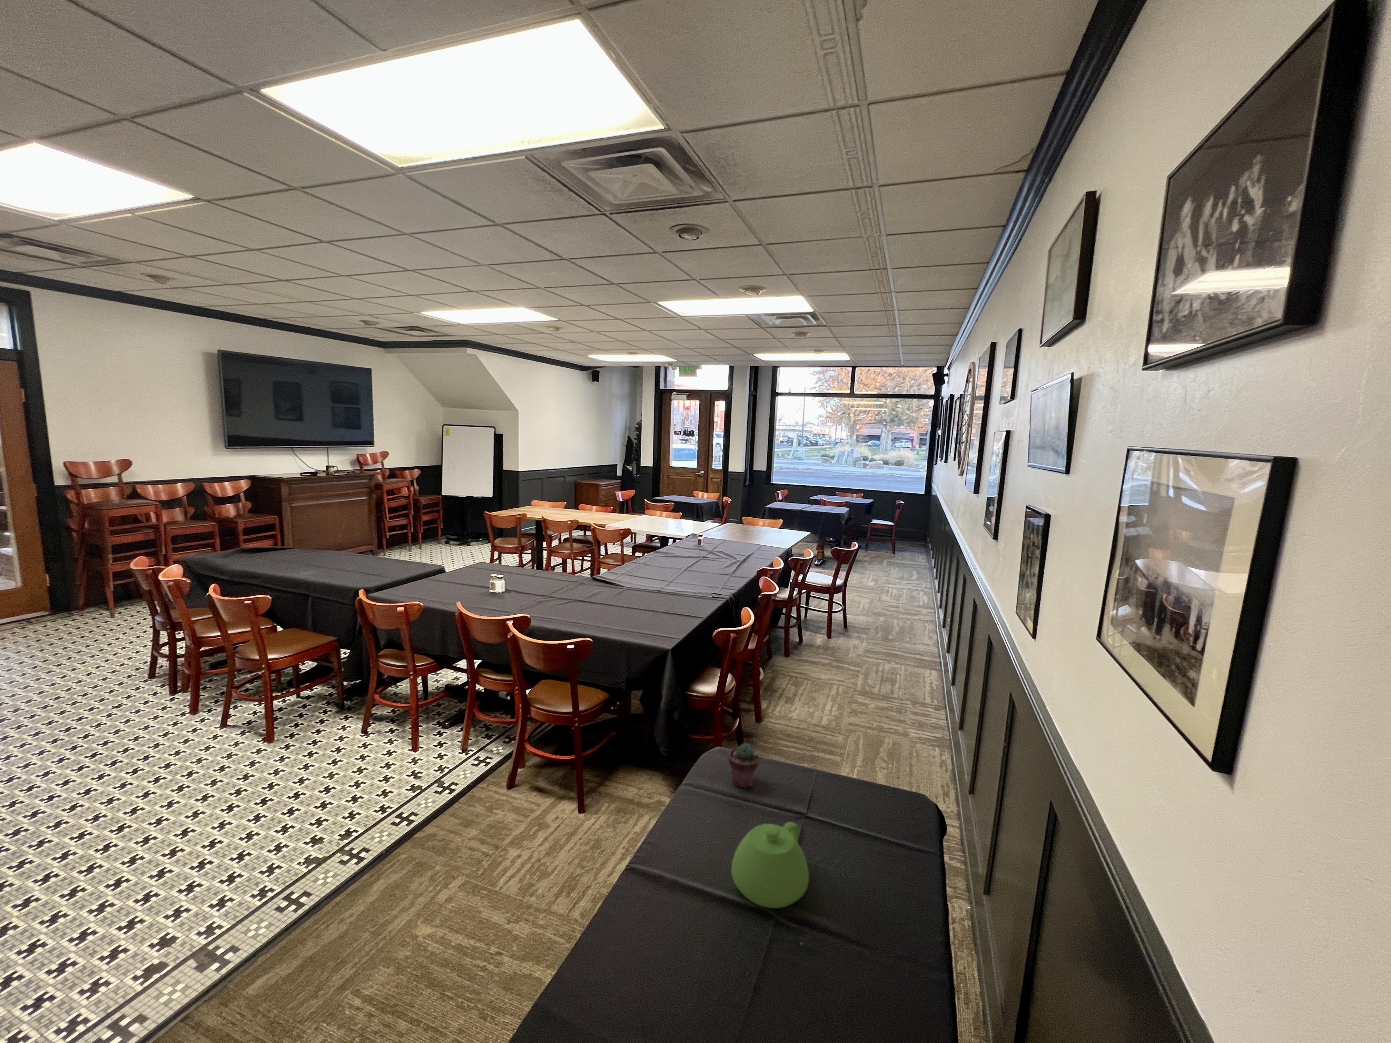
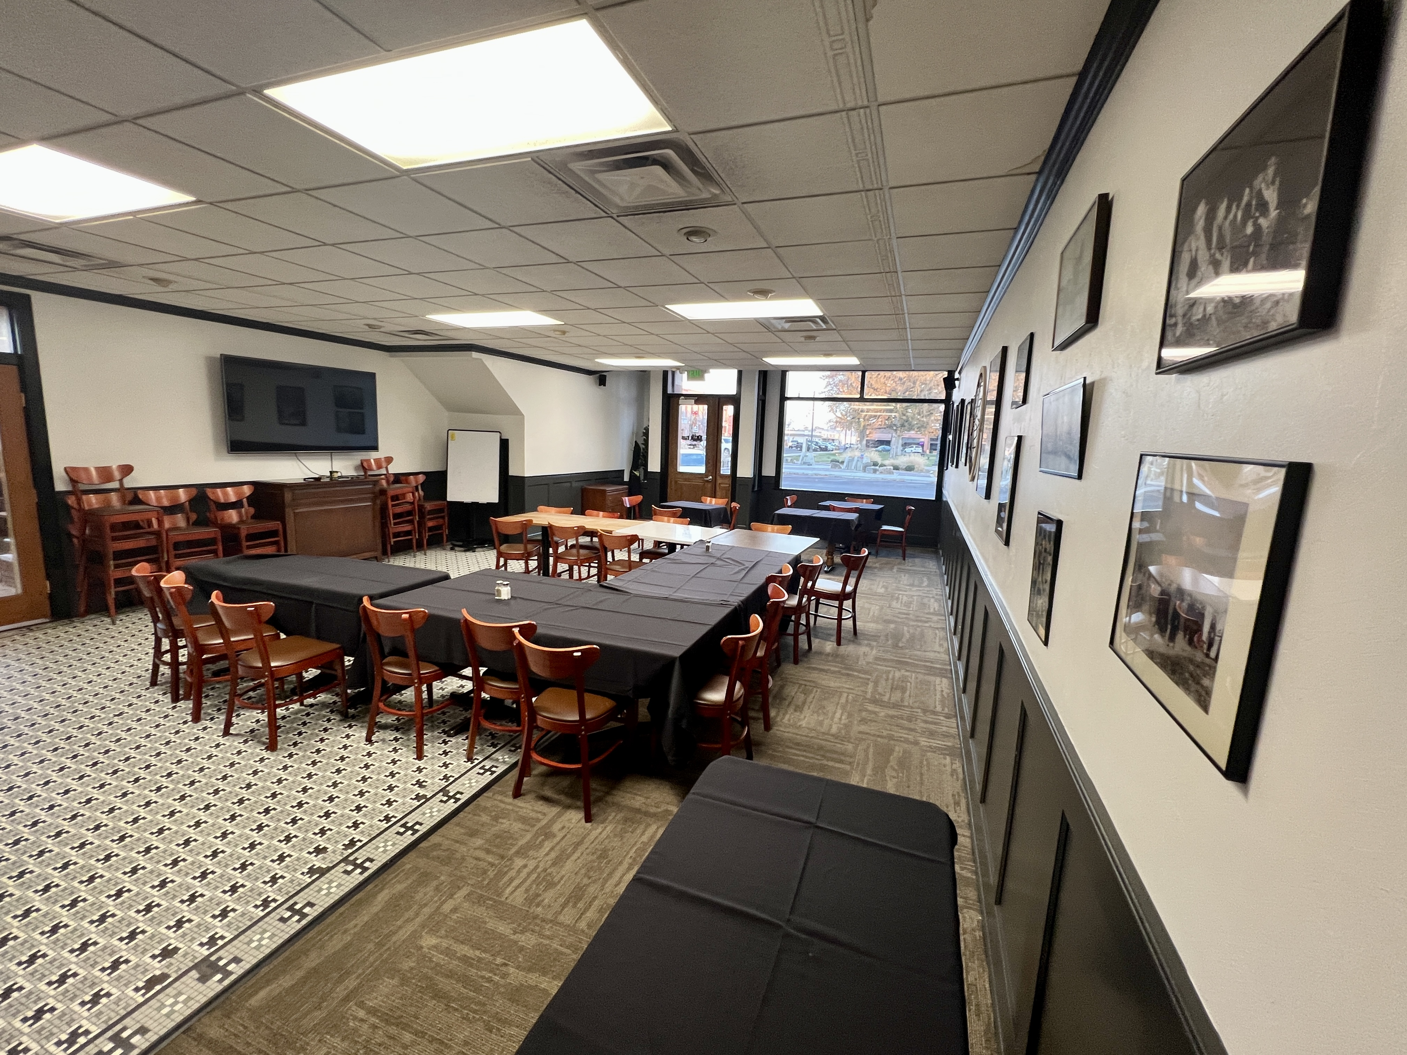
- potted succulent [728,743,760,788]
- teapot [731,822,809,908]
